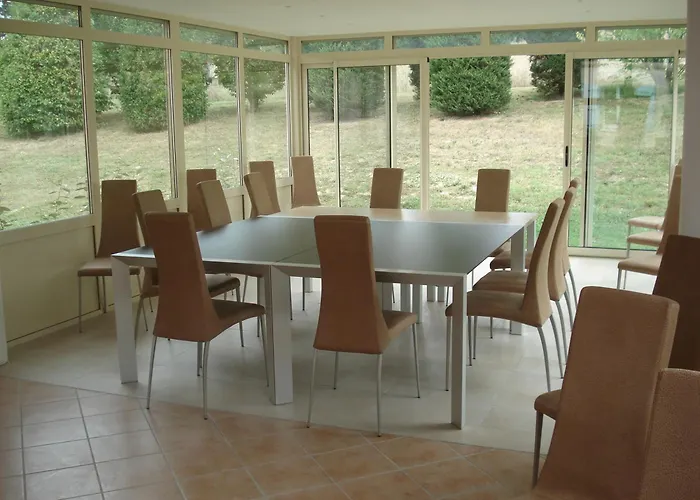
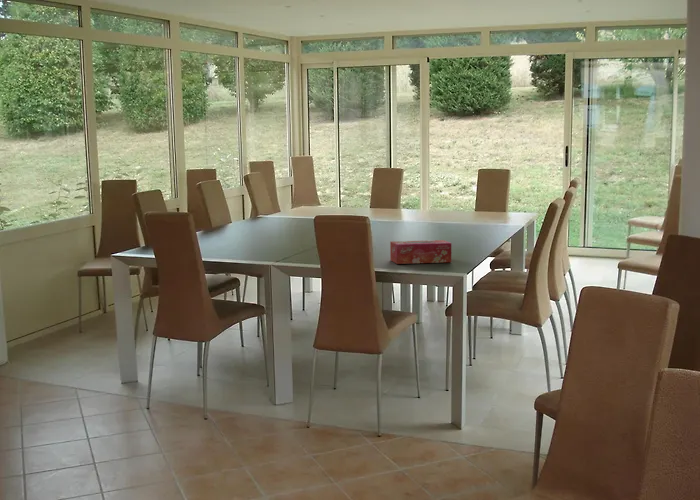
+ tissue box [389,239,452,265]
